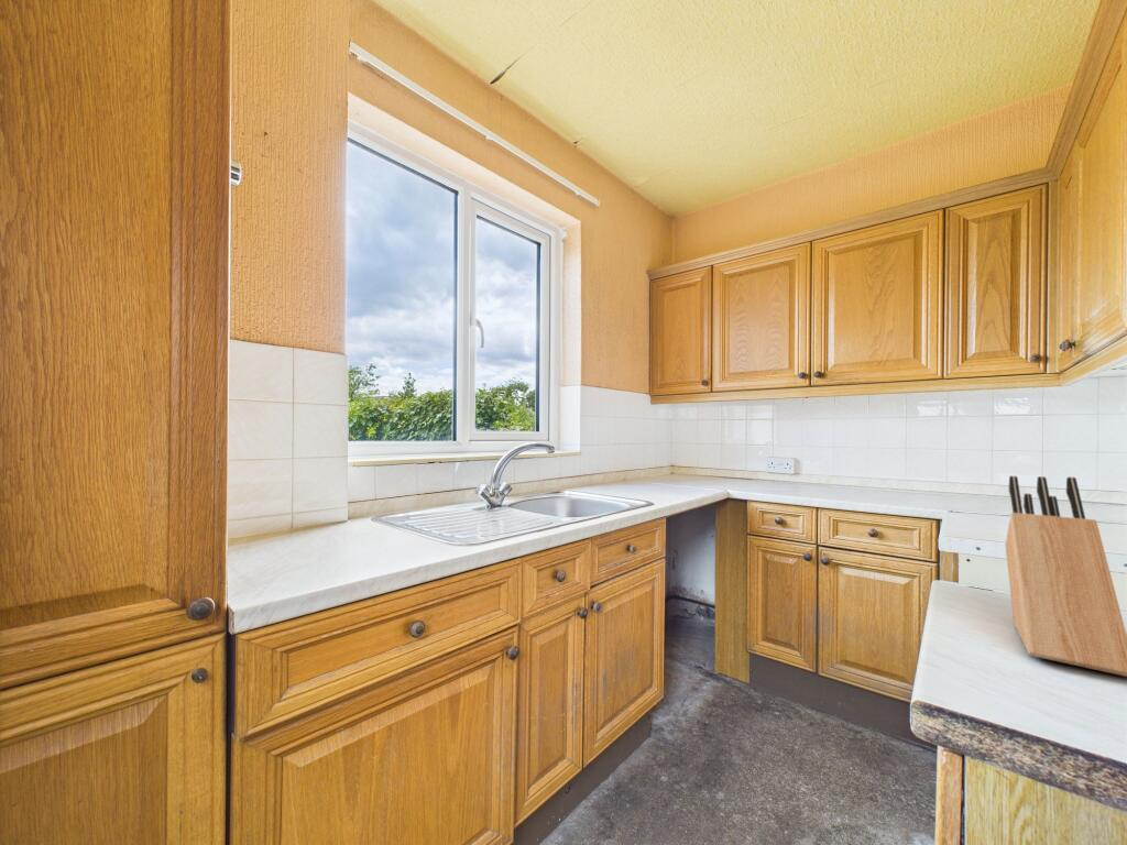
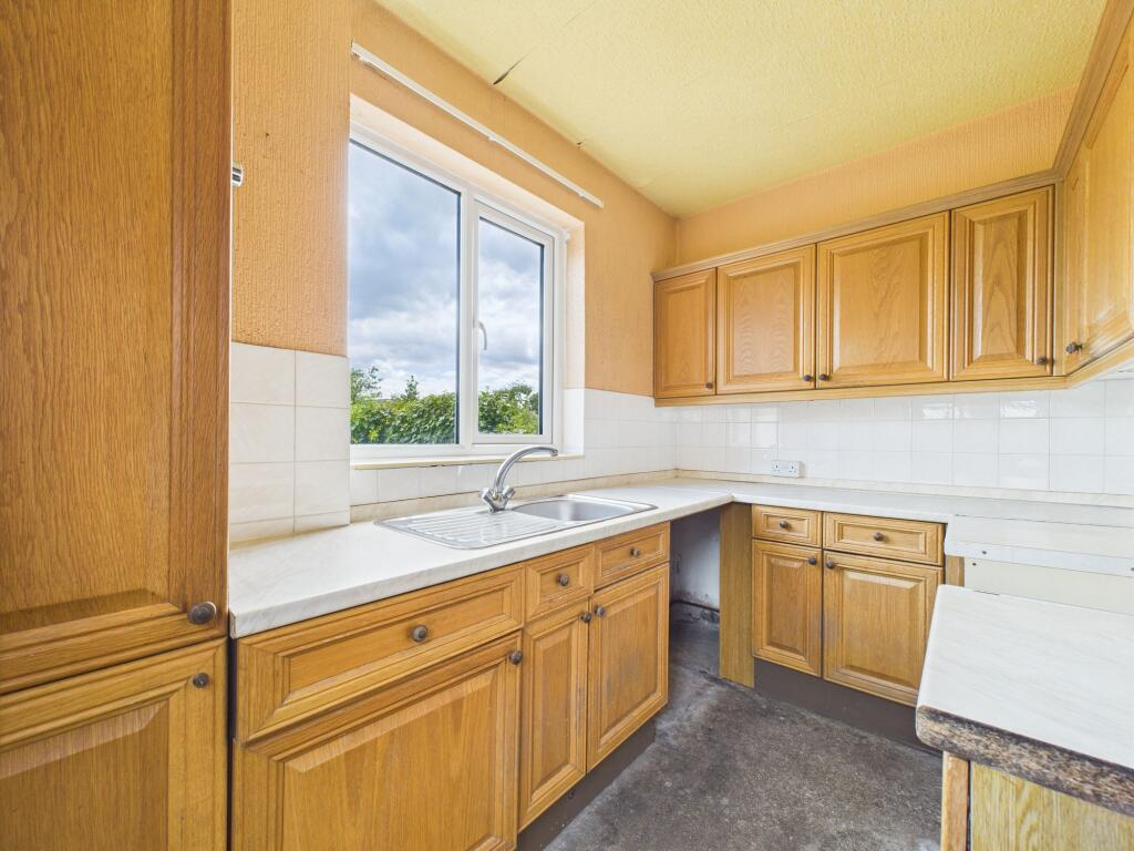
- knife block [1004,475,1127,678]
